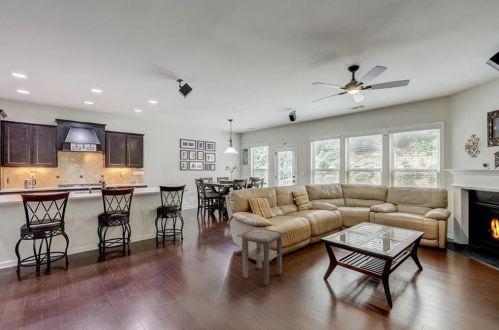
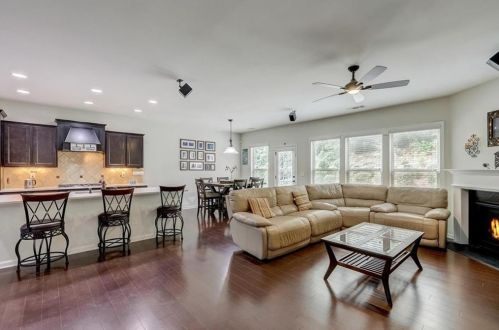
- side table [236,227,287,286]
